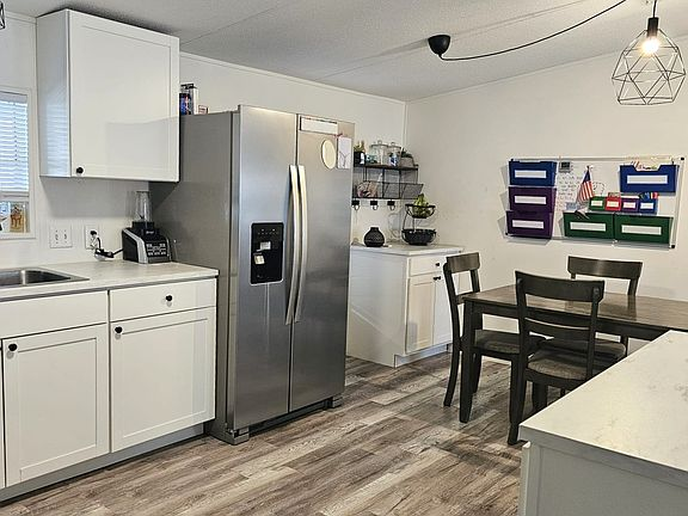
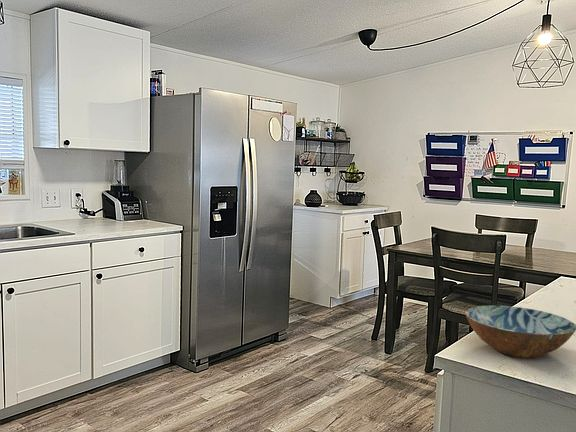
+ bowl [464,305,576,359]
